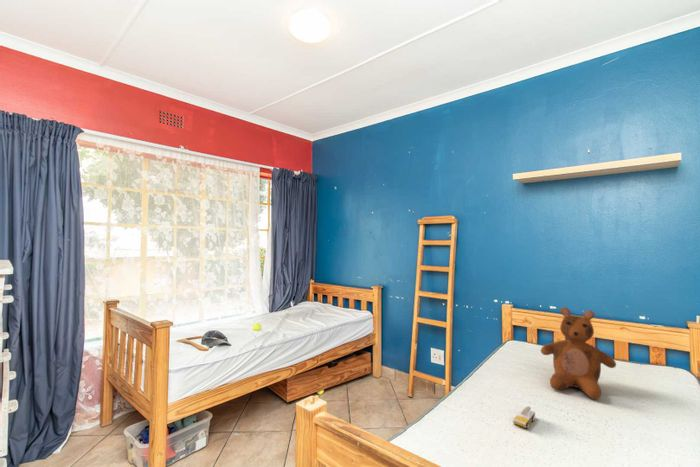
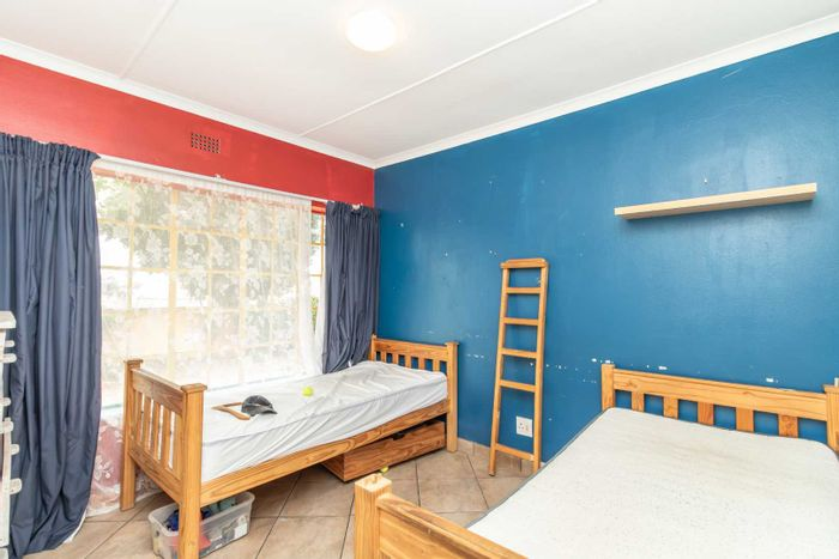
- toy car [513,405,536,430]
- teddy bear [540,306,617,400]
